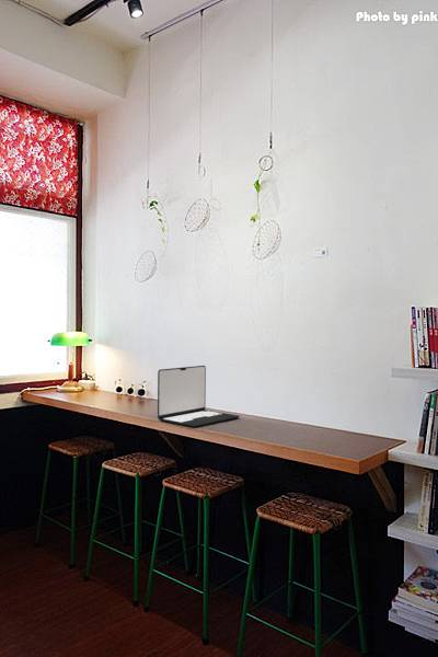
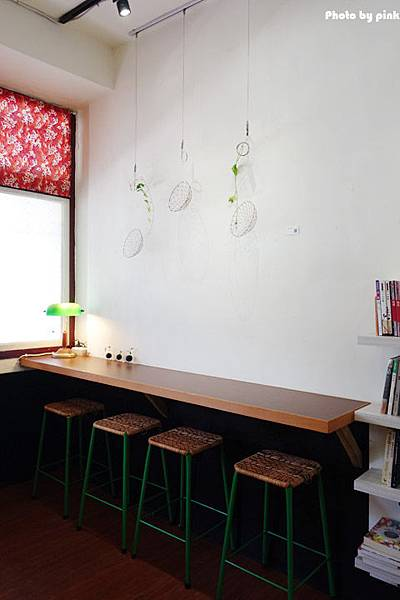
- laptop [157,365,241,428]
